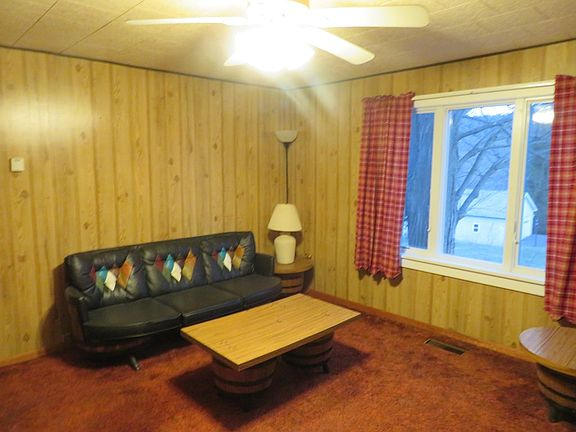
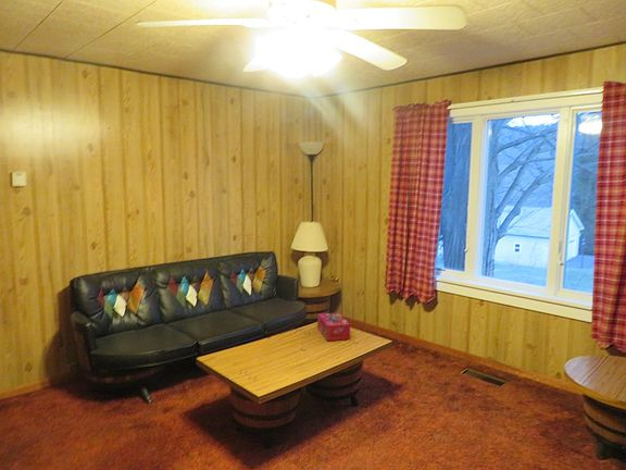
+ tissue box [316,312,351,342]
